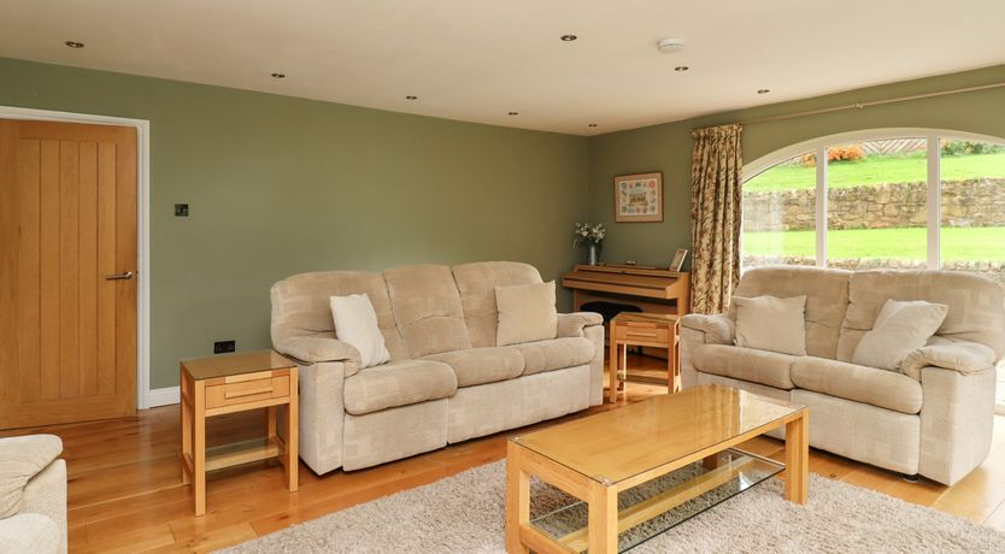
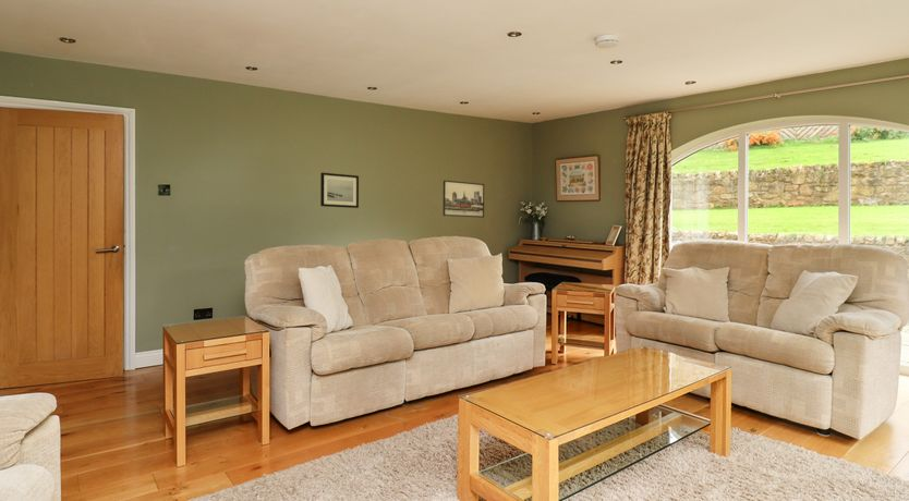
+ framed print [443,180,485,219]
+ wall art [319,172,360,209]
